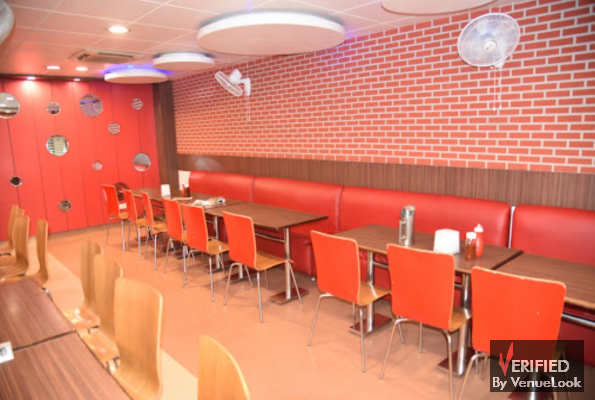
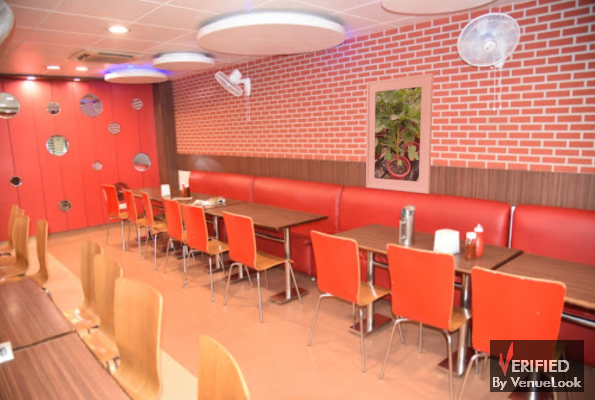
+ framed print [365,72,434,195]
